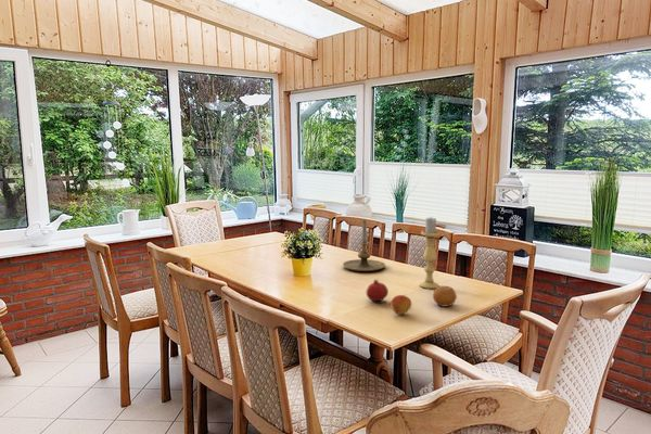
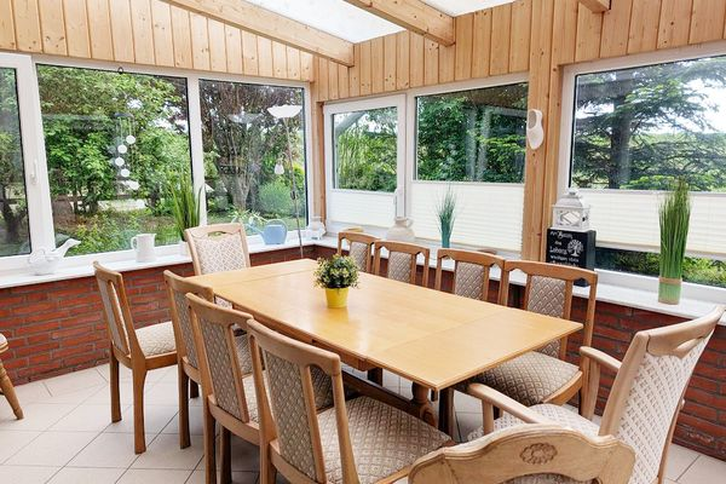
- candle holder [419,216,442,290]
- fruit [432,285,458,307]
- candle holder [342,219,386,272]
- fruit [366,278,390,303]
- fruit [390,294,413,316]
